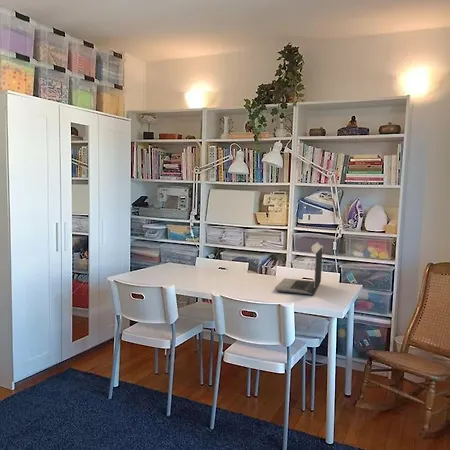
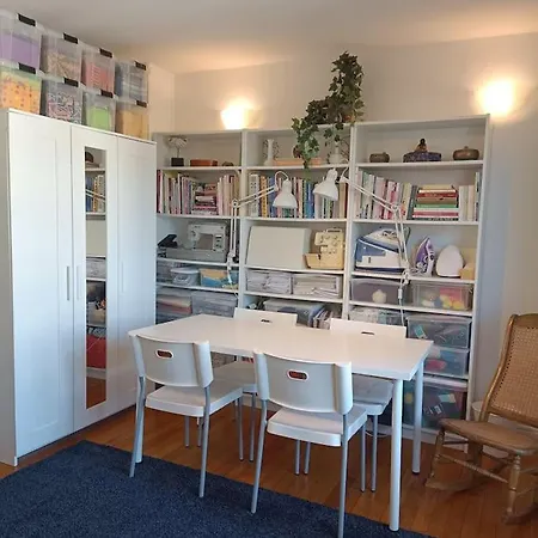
- laptop computer [274,246,323,296]
